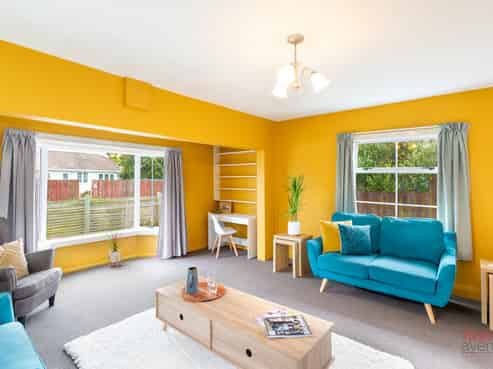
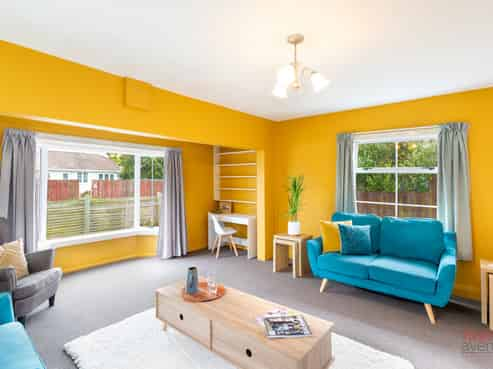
- house plant [103,228,124,268]
